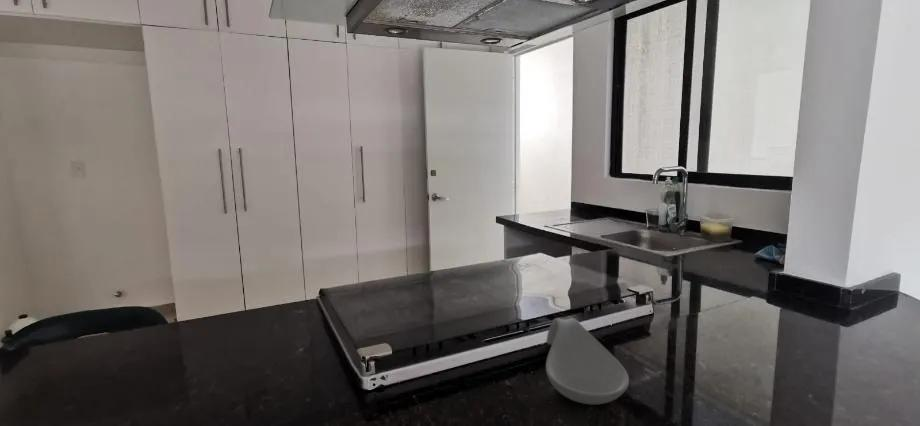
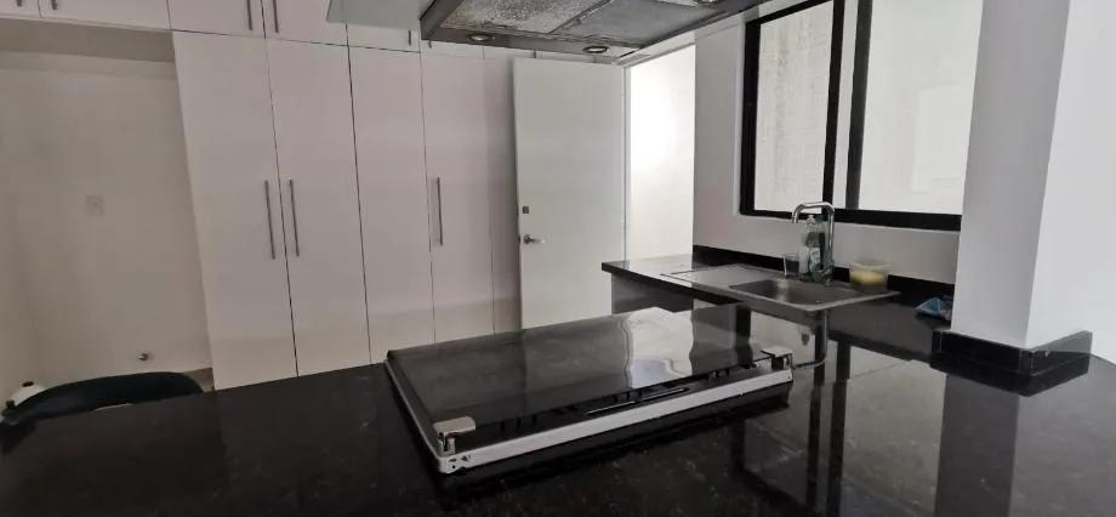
- spoon rest [545,317,630,405]
